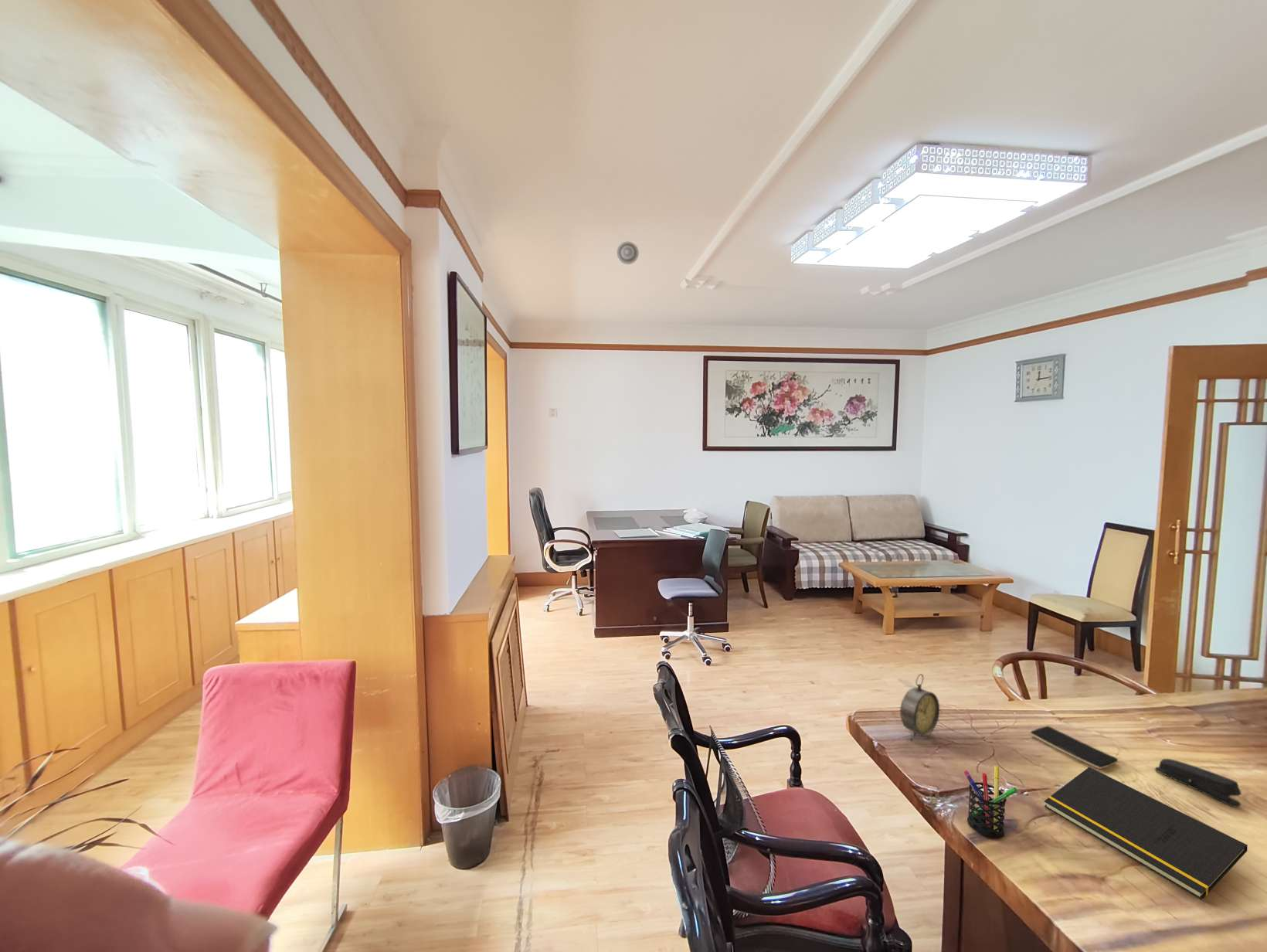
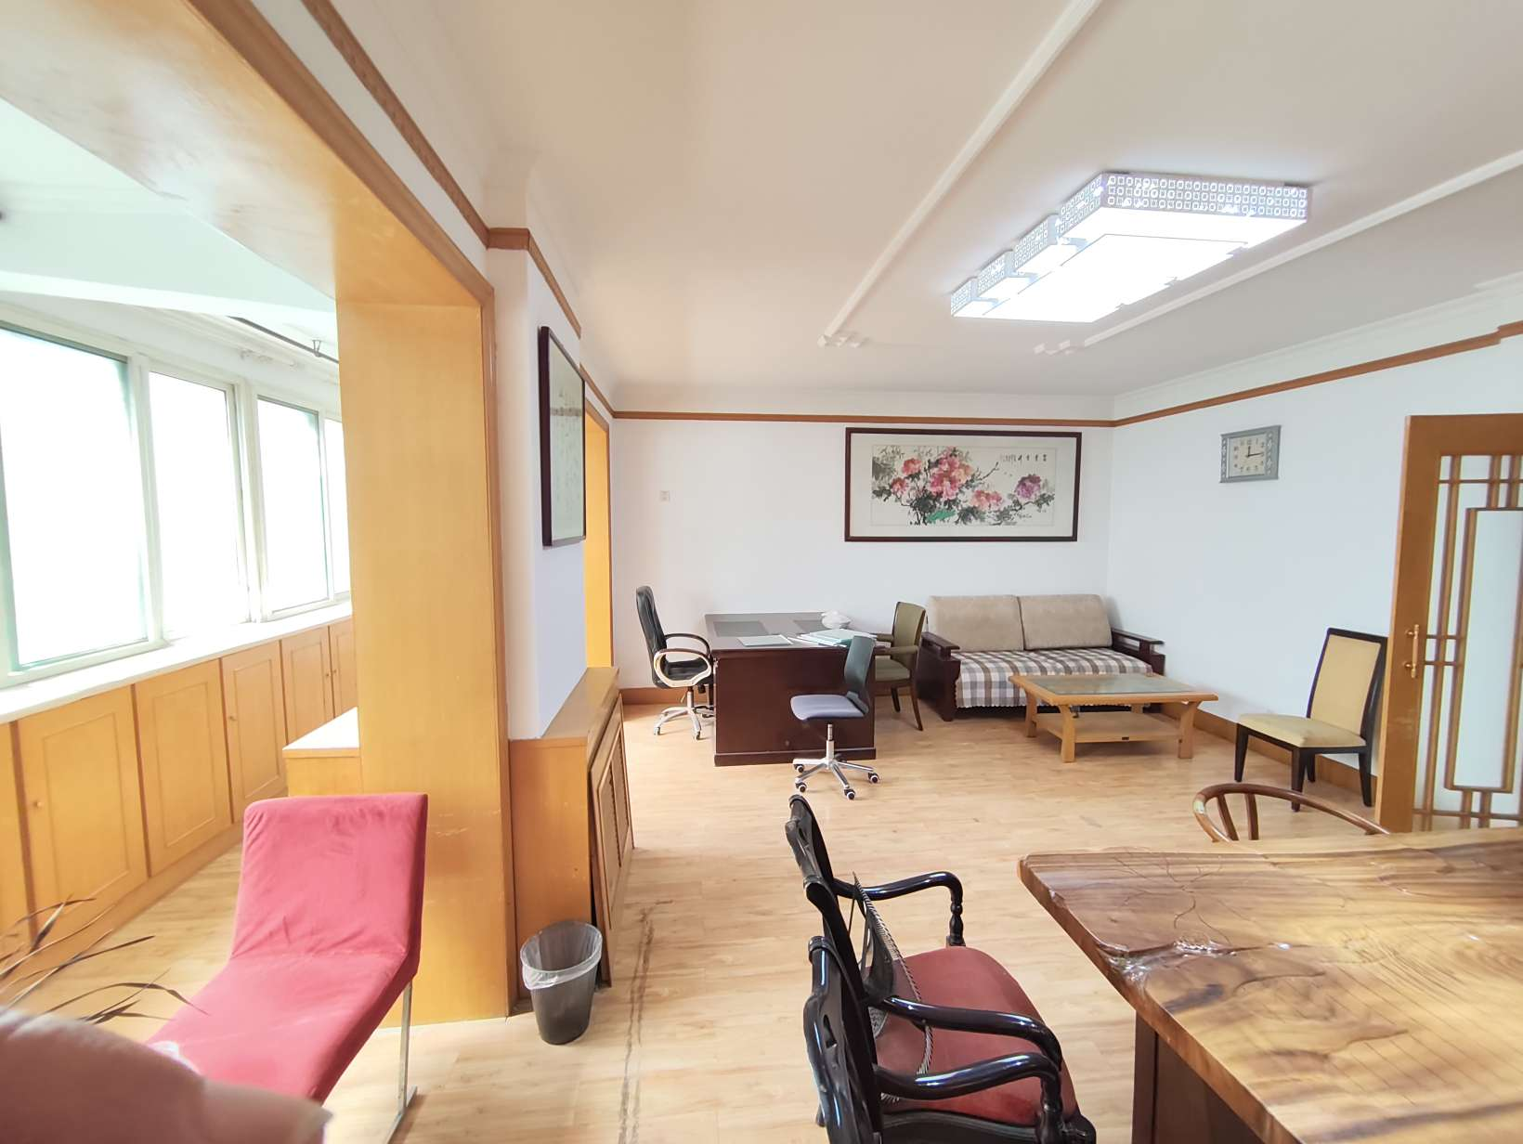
- smartphone [1030,726,1119,770]
- alarm clock [899,673,940,743]
- pen holder [963,765,1018,839]
- smoke detector [616,241,640,265]
- notepad [1044,767,1248,900]
- stapler [1154,758,1242,808]
